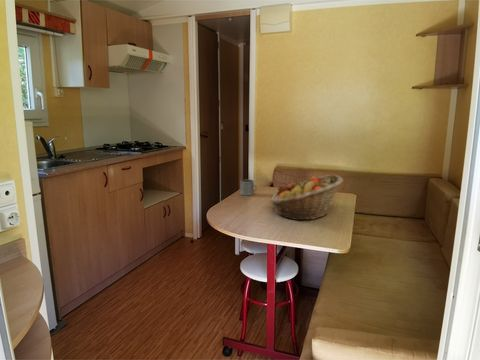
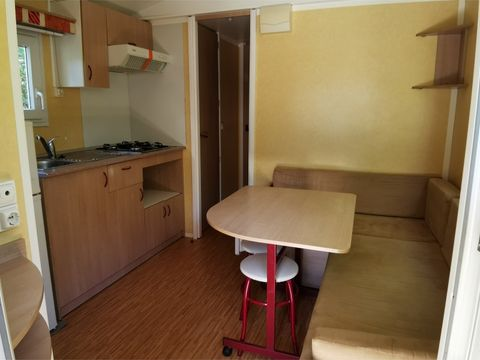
- mug [239,178,258,196]
- fruit basket [270,173,344,222]
